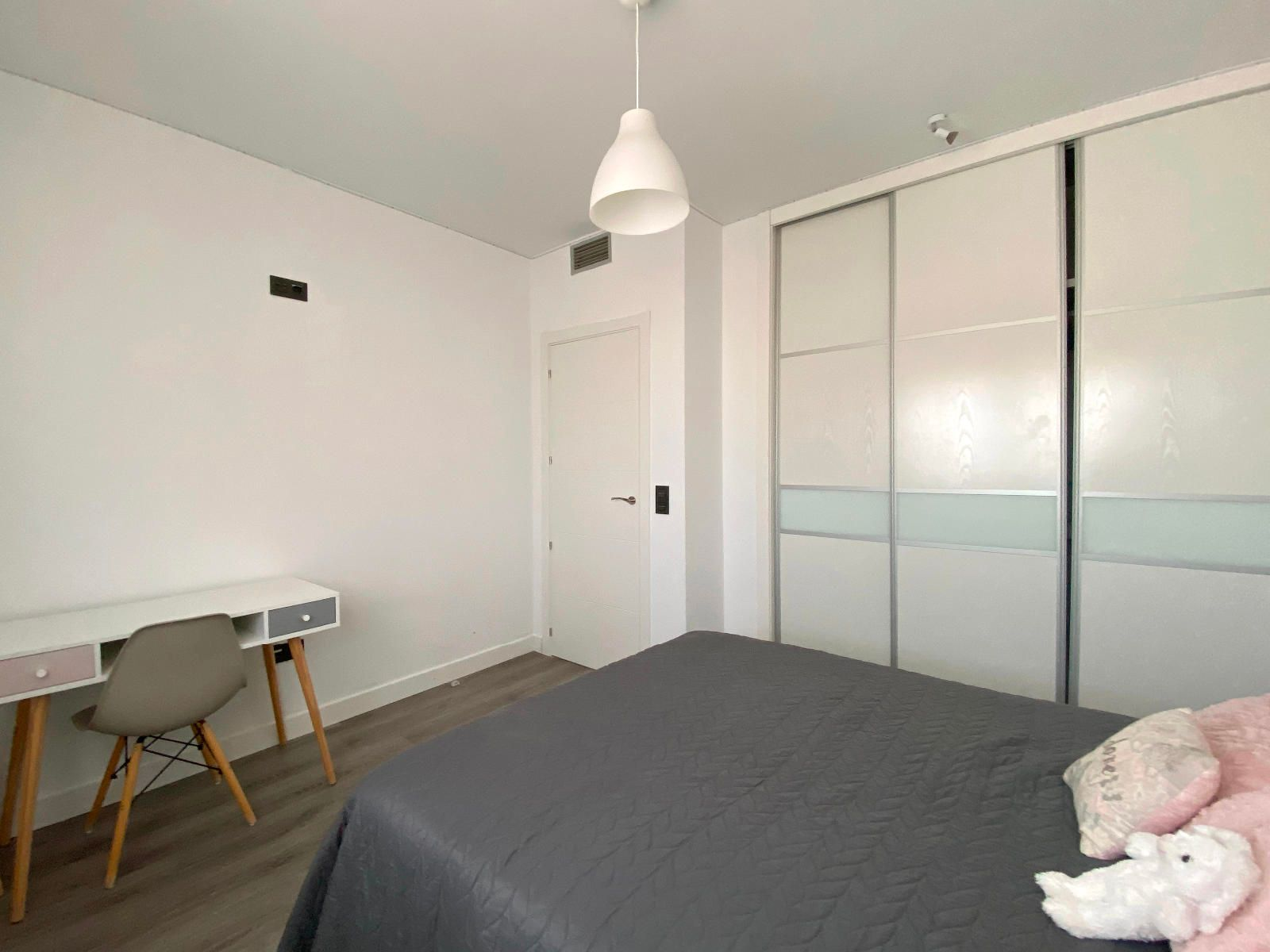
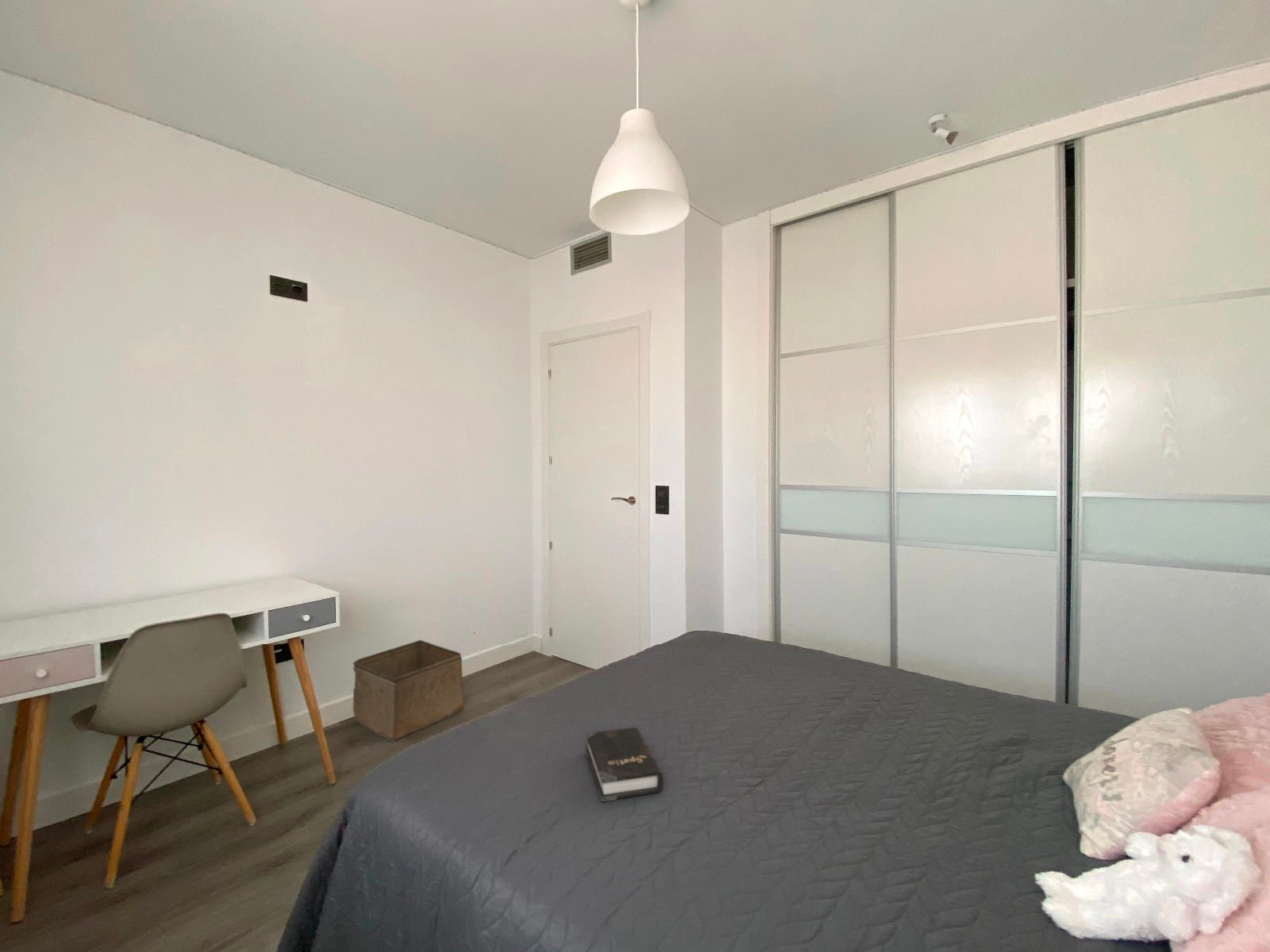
+ storage bin [352,639,464,742]
+ hardback book [585,727,664,803]
